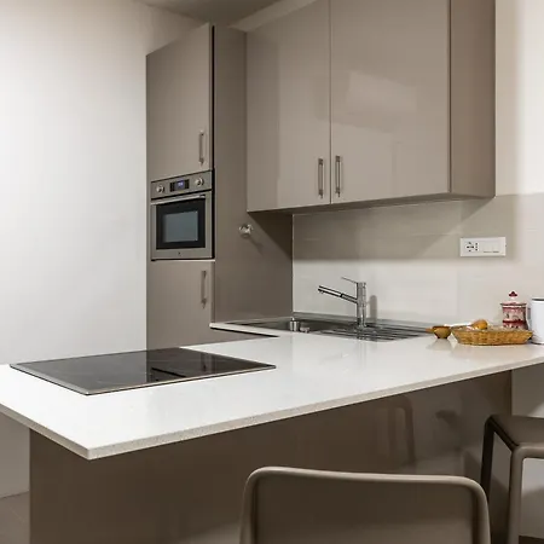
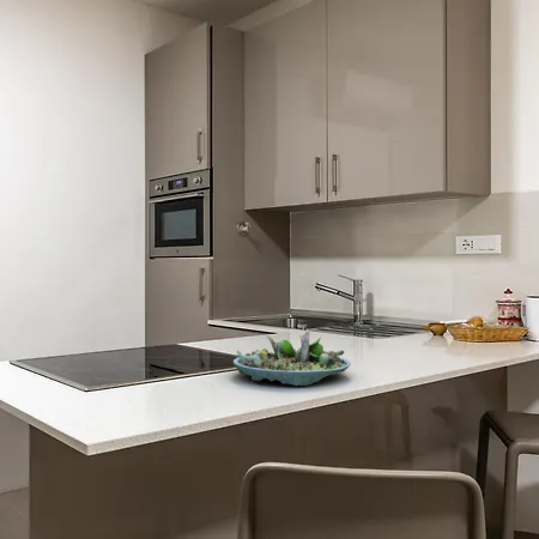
+ succulent planter [232,328,351,387]
